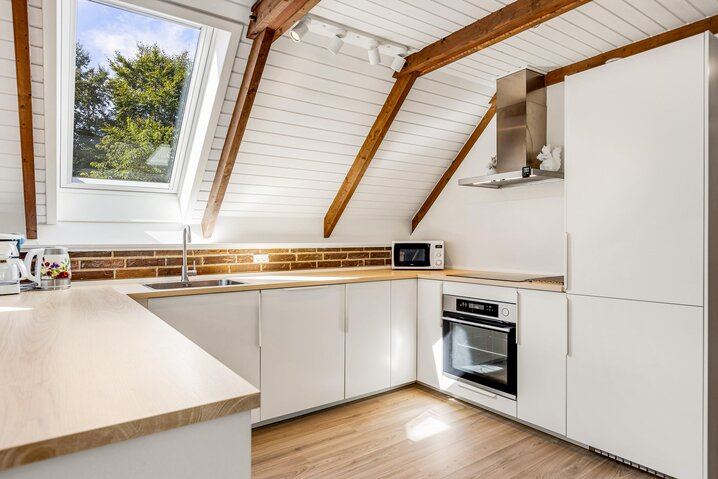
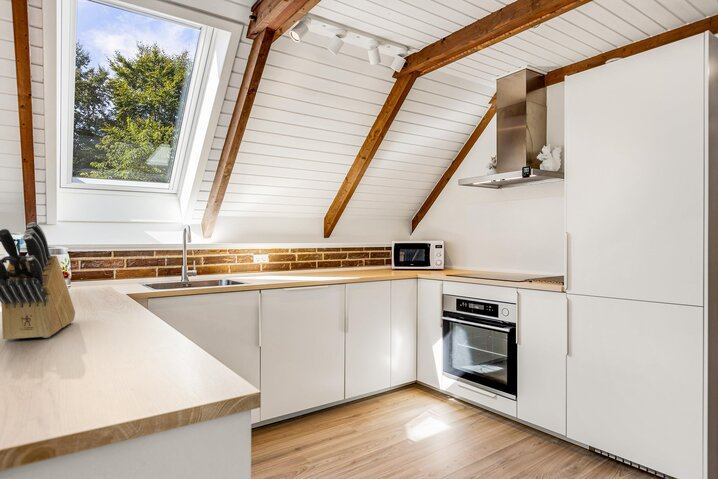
+ knife block [0,221,76,341]
